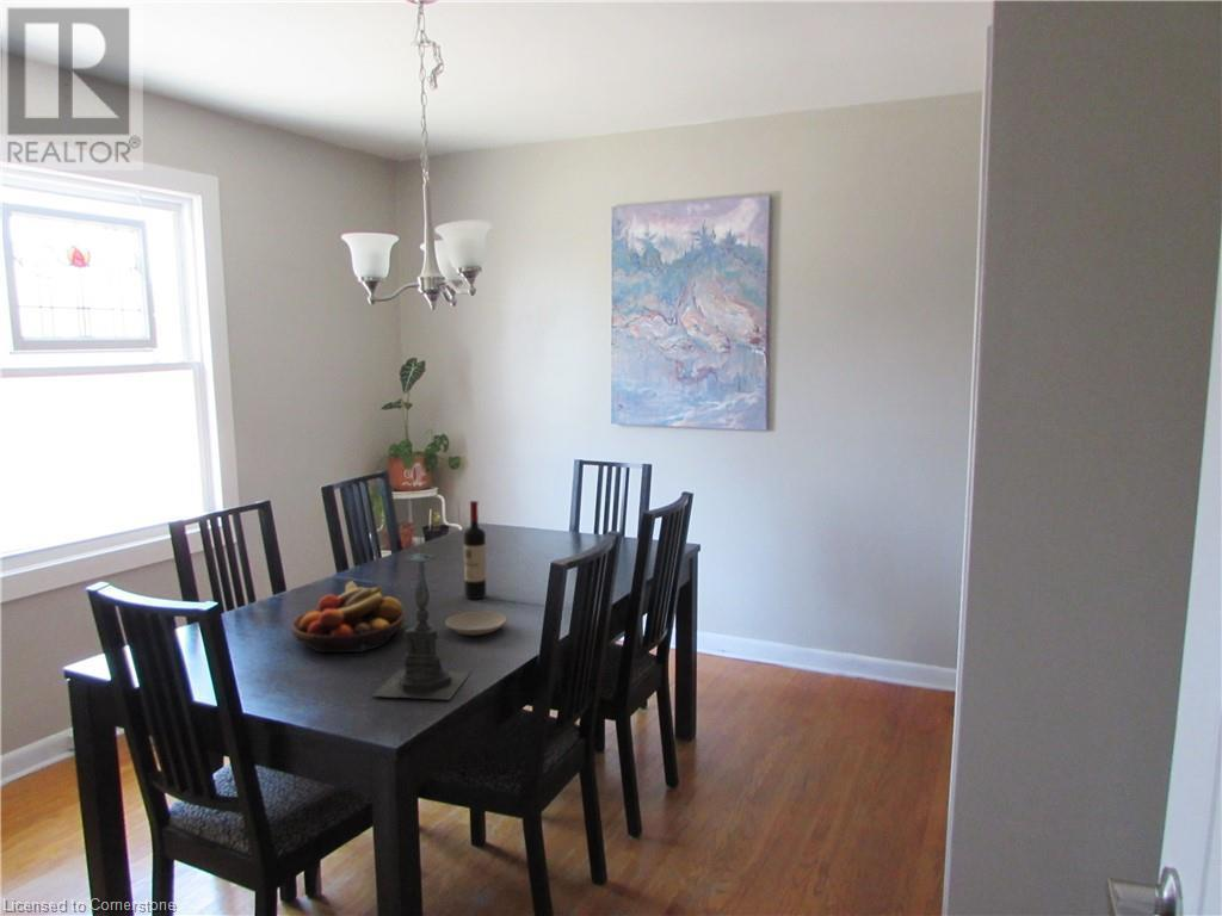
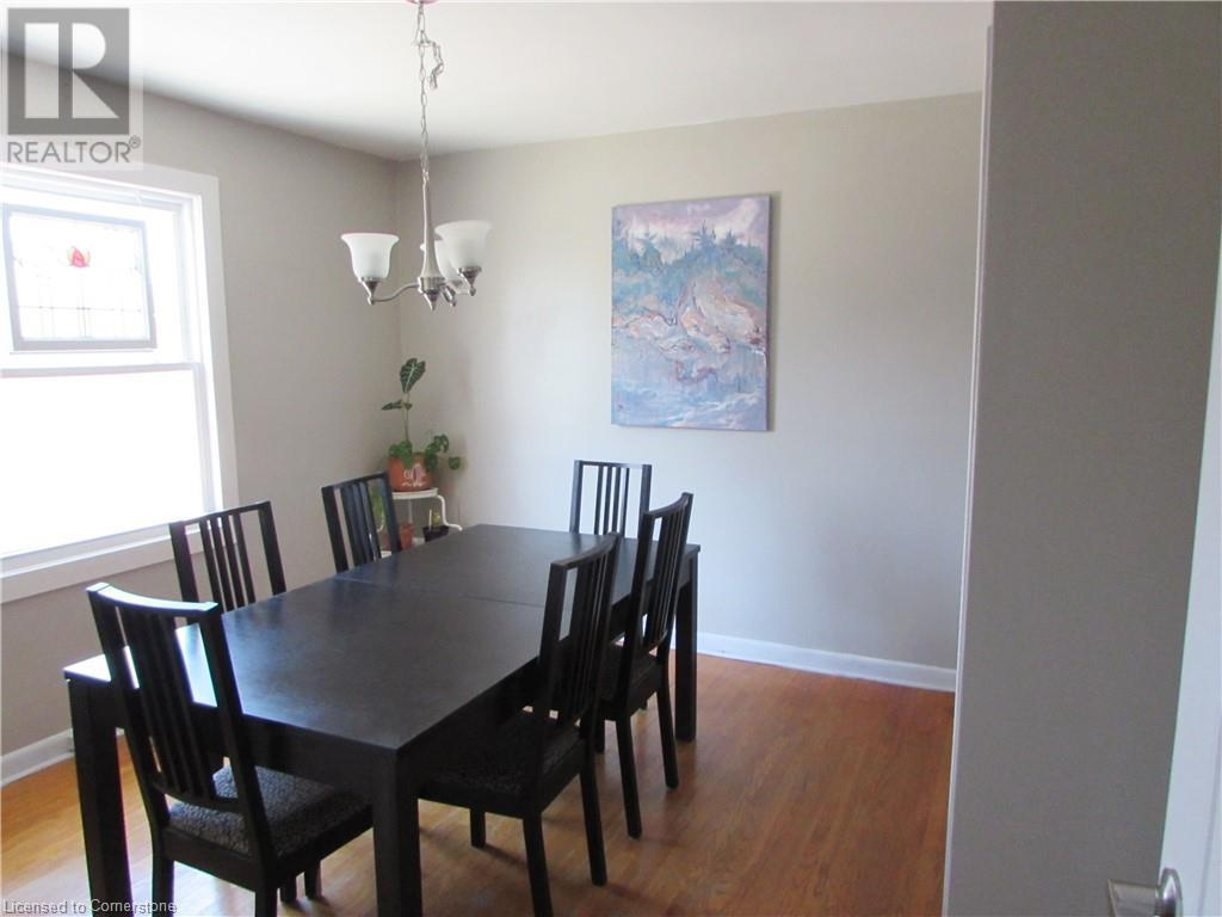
- plate [444,611,508,637]
- wine bottle [463,500,487,600]
- candle holder [370,533,471,701]
- fruit bowl [290,580,406,654]
